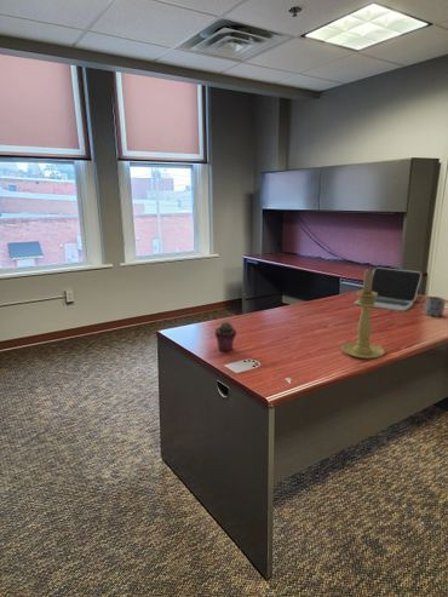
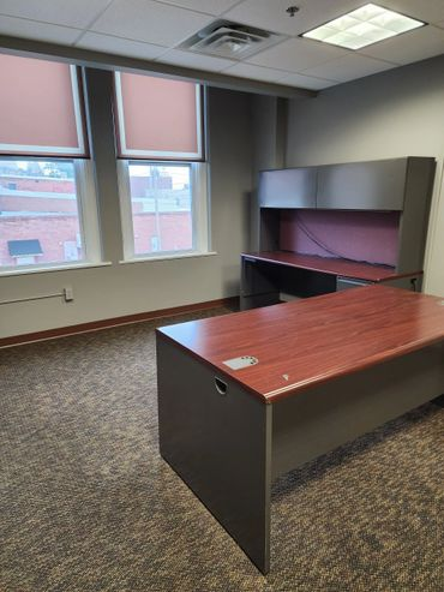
- candle holder [340,269,386,360]
- laptop [354,266,423,312]
- mug [419,295,446,318]
- potted succulent [214,321,237,352]
